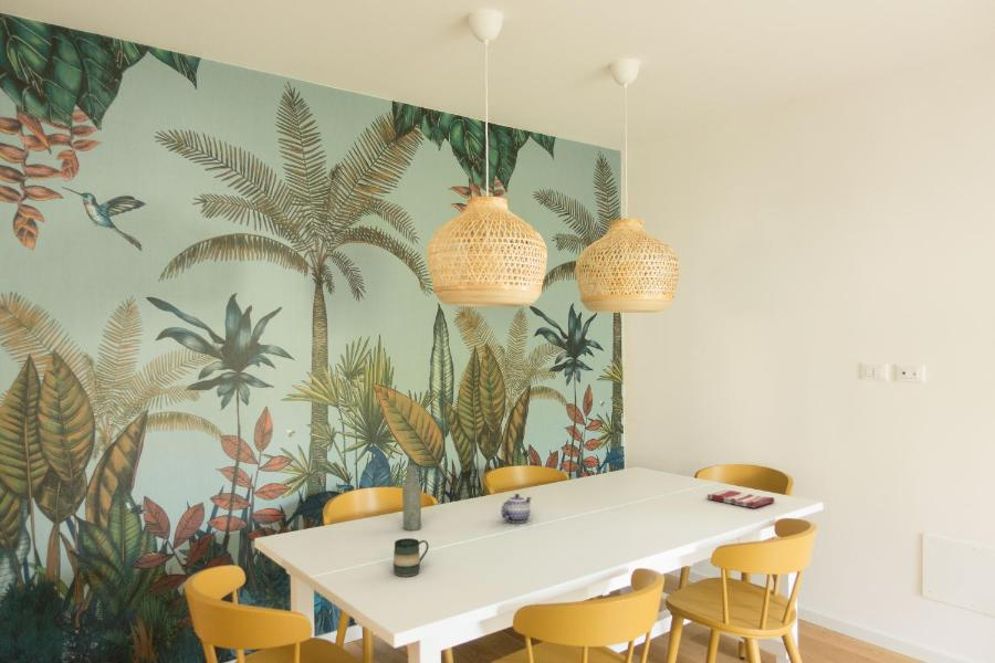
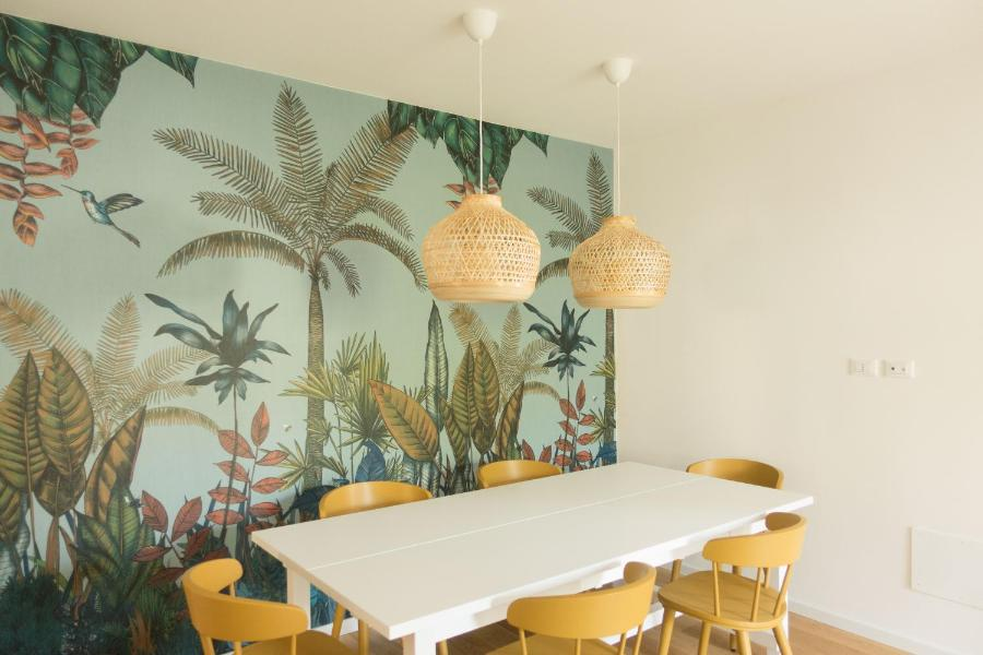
- mug [392,537,430,578]
- bottle [401,462,422,532]
- dish towel [706,490,776,509]
- teapot [500,493,533,524]
